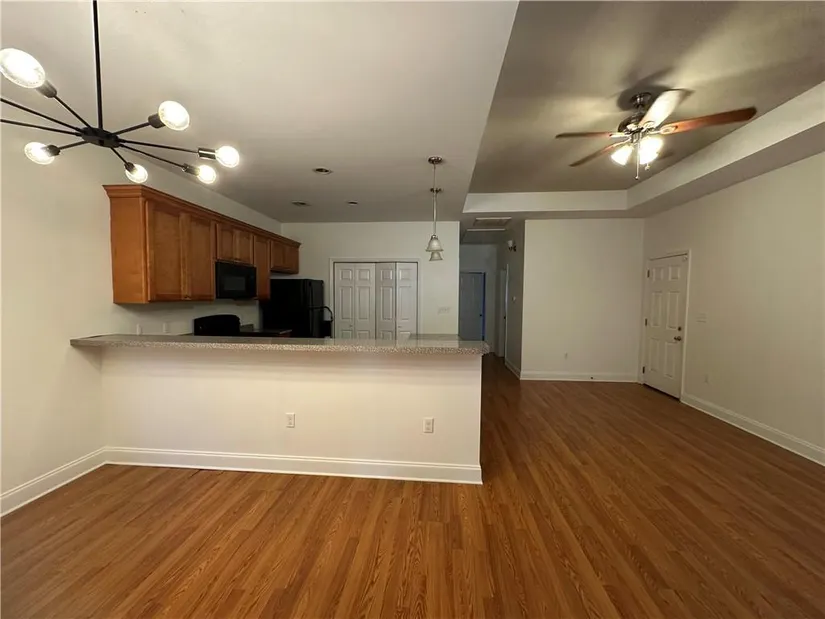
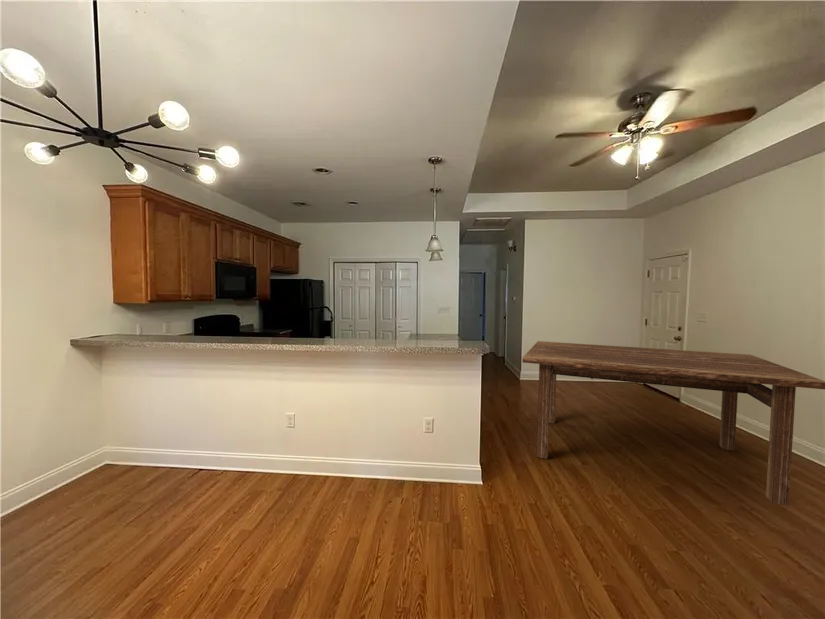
+ dining table [522,340,825,507]
